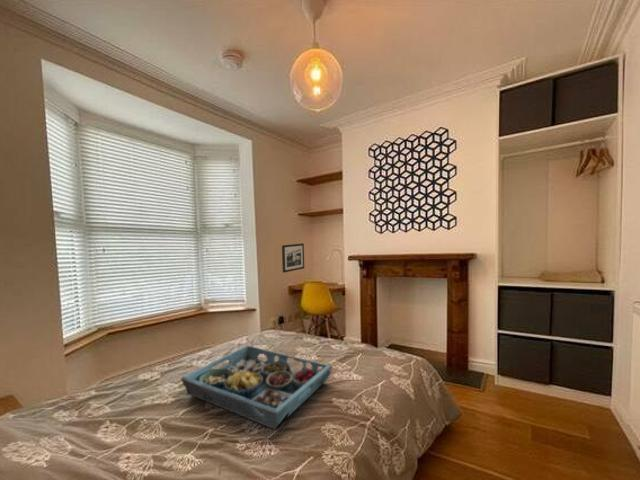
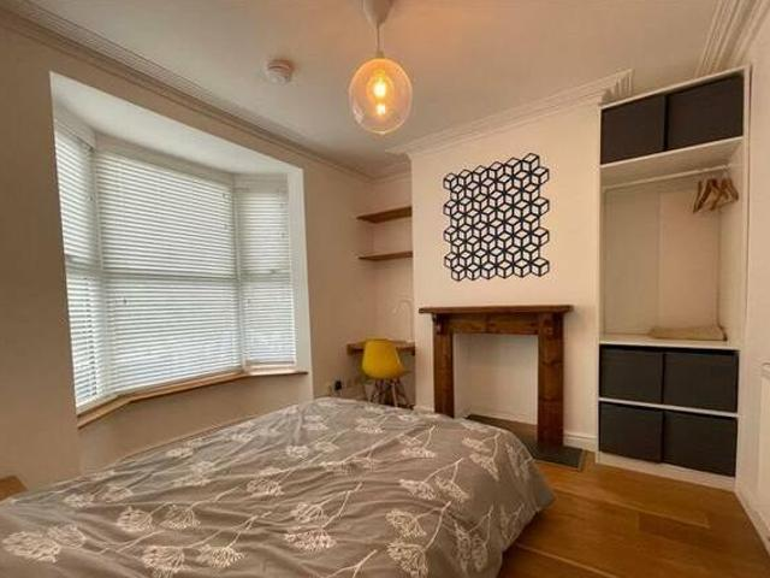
- picture frame [281,242,305,274]
- serving tray [180,345,333,430]
